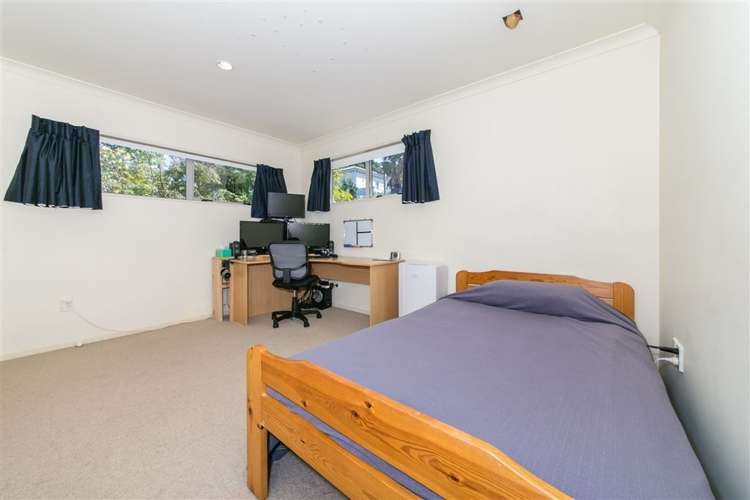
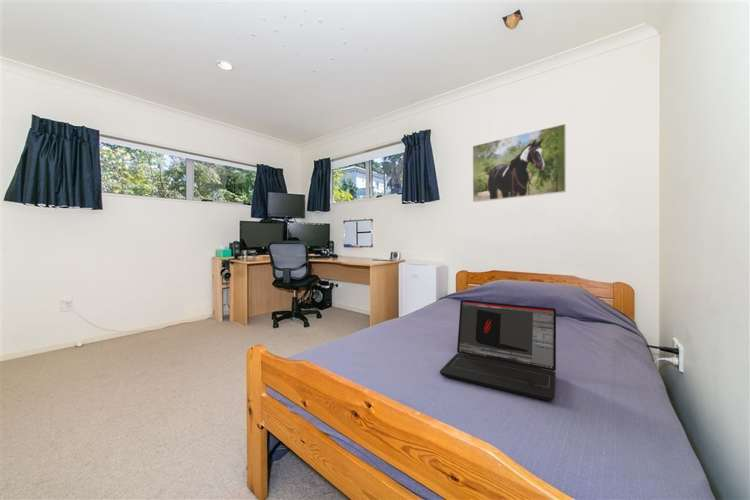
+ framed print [472,123,567,203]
+ laptop [439,299,557,402]
